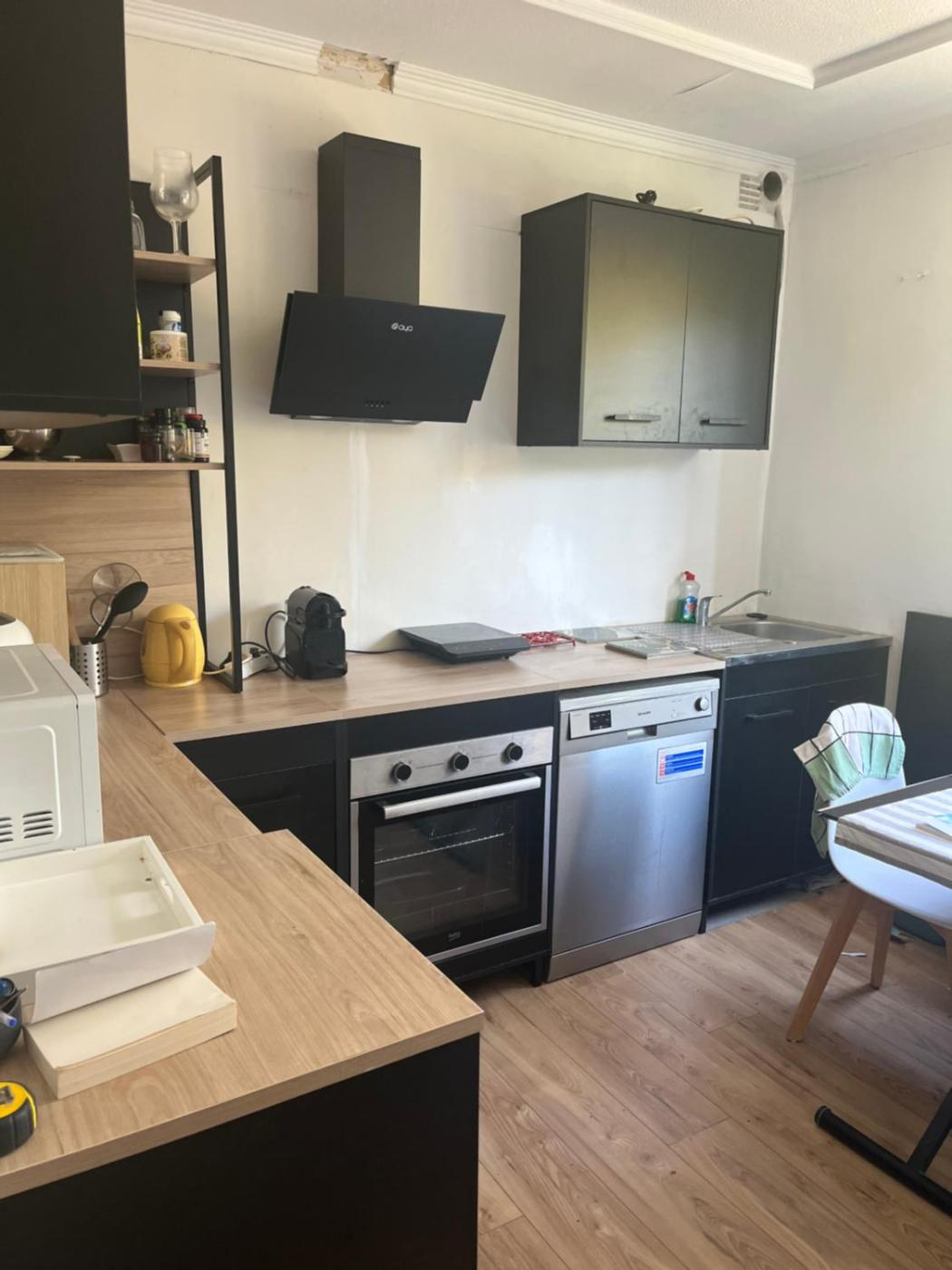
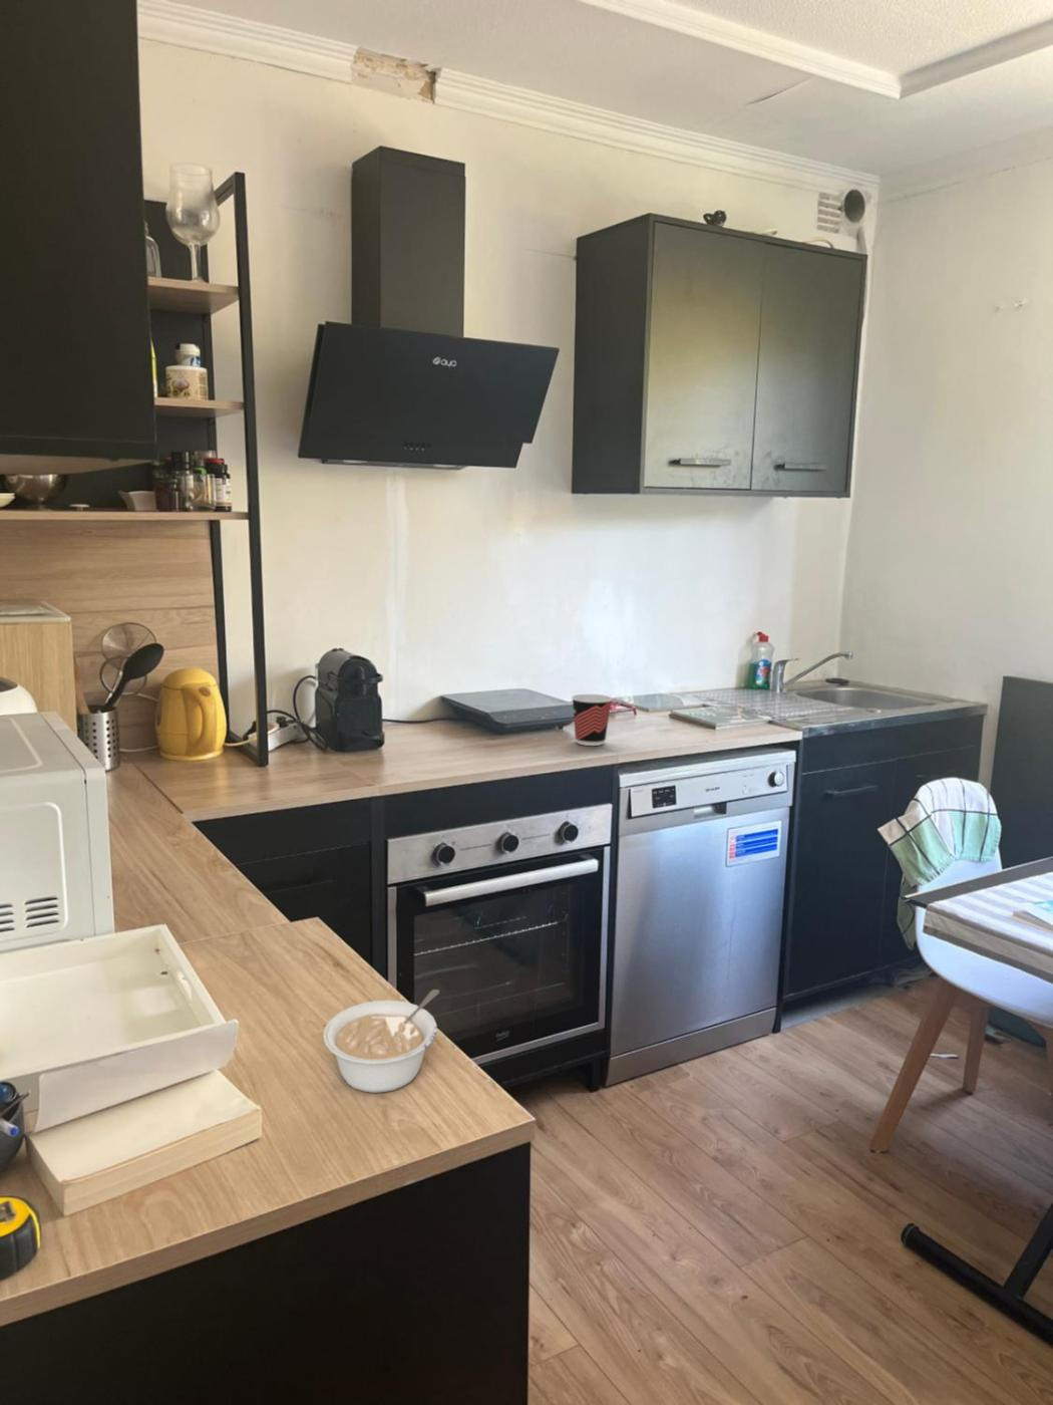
+ cup [571,694,614,747]
+ legume [322,989,440,1094]
